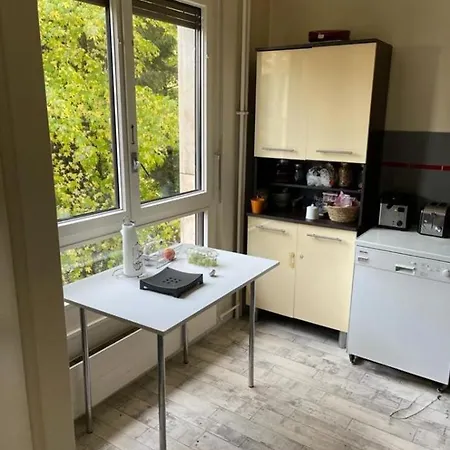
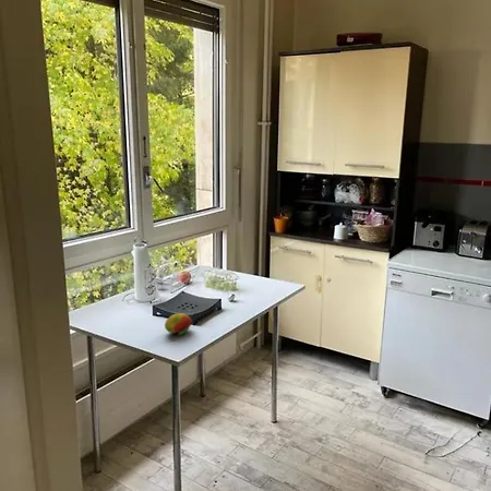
+ fruit [164,312,192,336]
